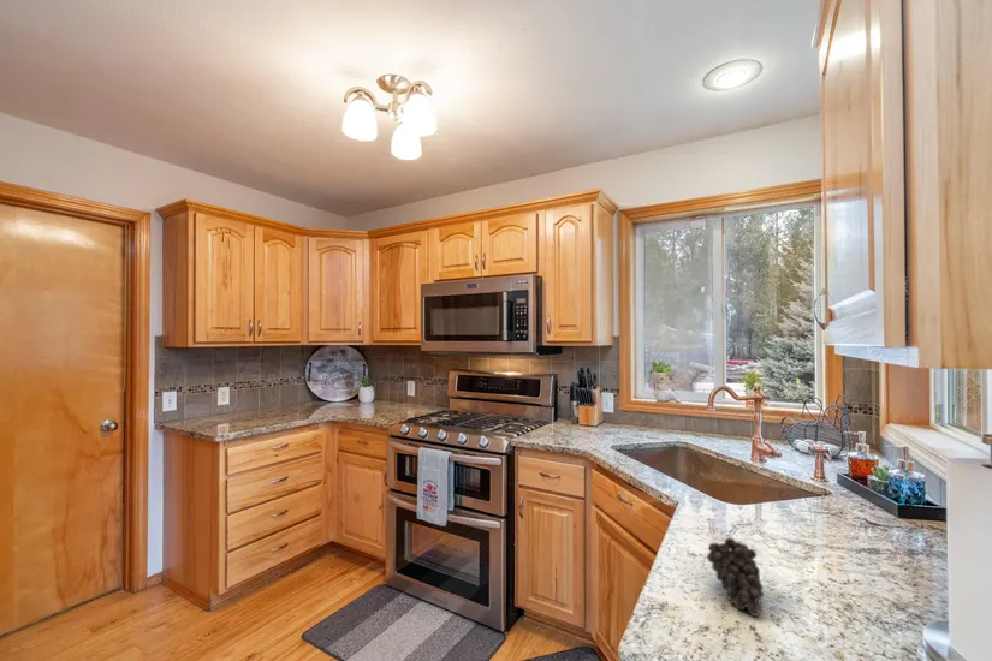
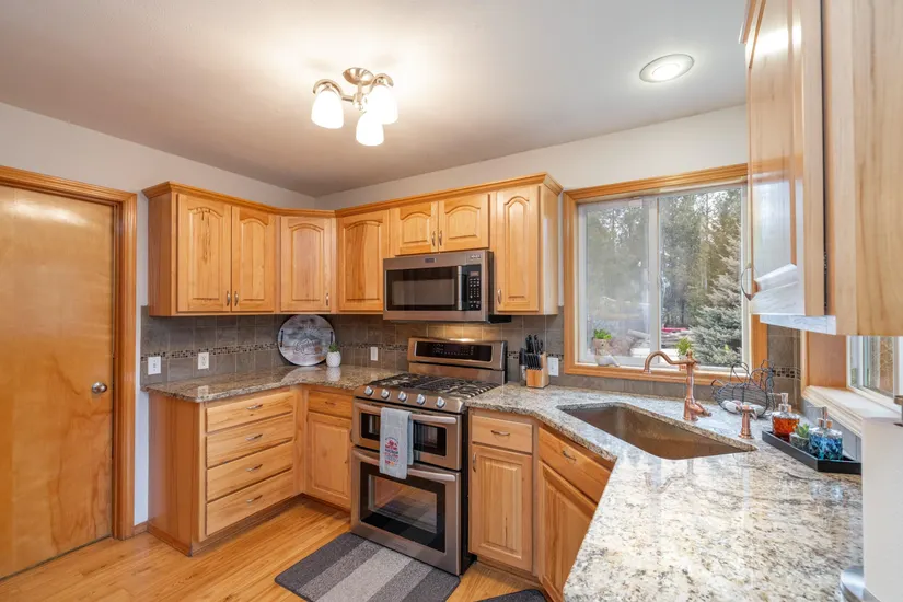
- fruit [706,536,764,618]
